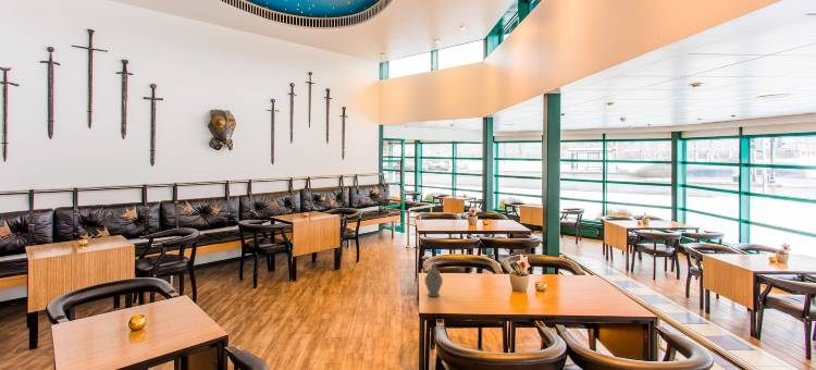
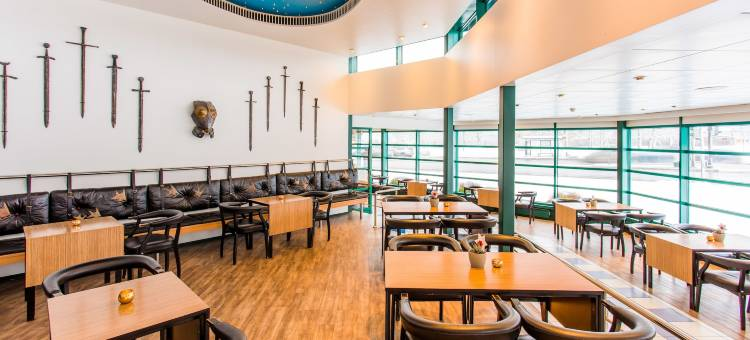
- chinaware [423,263,444,297]
